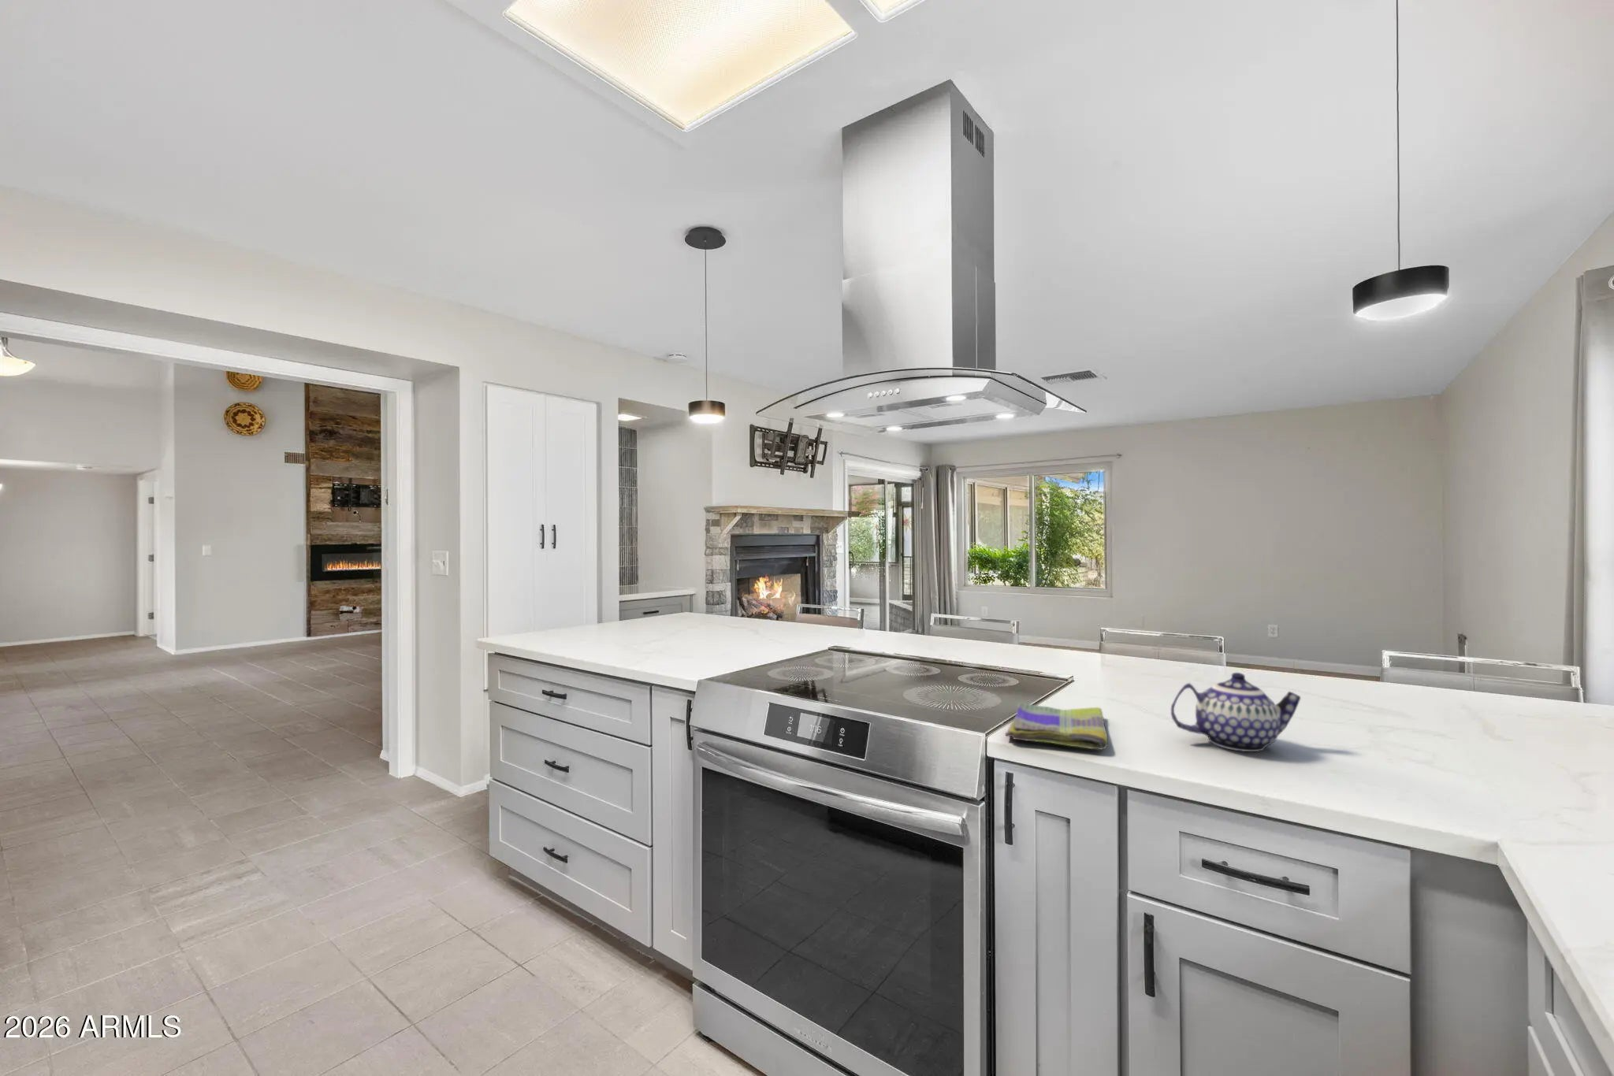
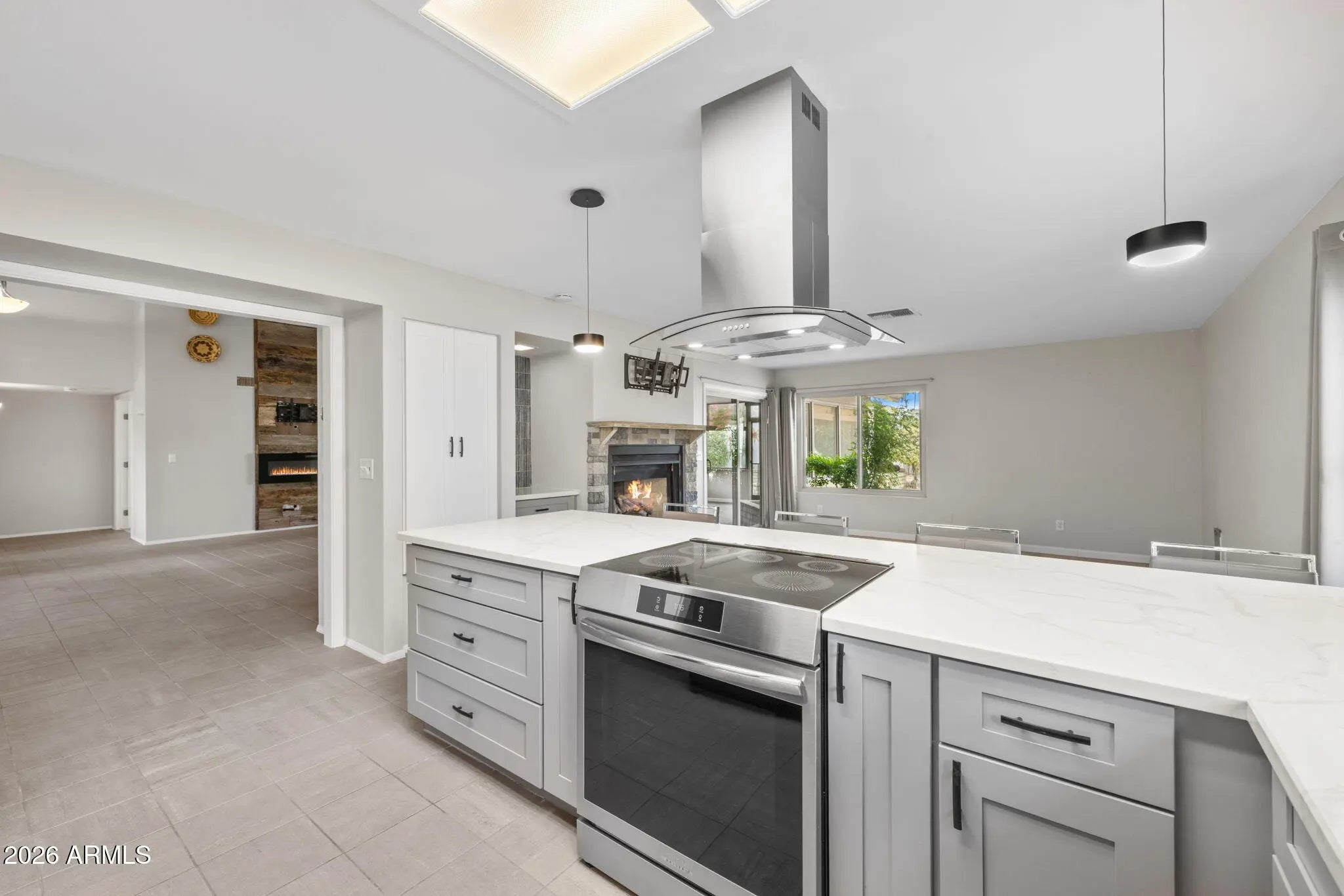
- dish towel [1004,701,1108,751]
- teapot [1171,672,1301,752]
